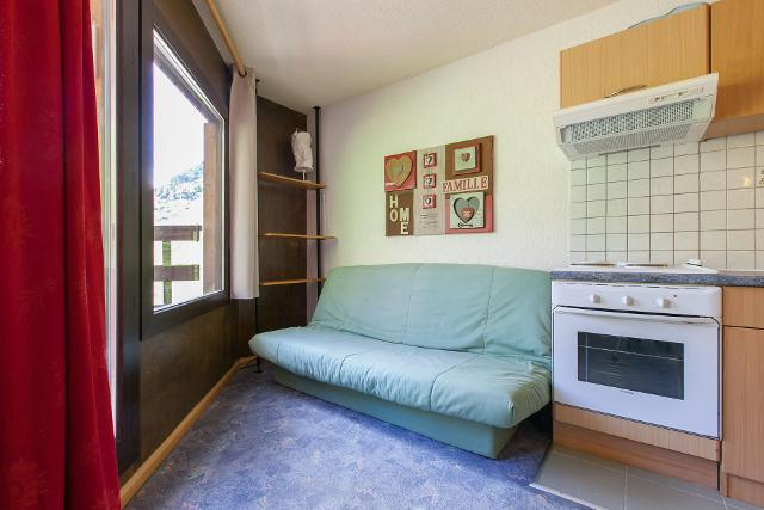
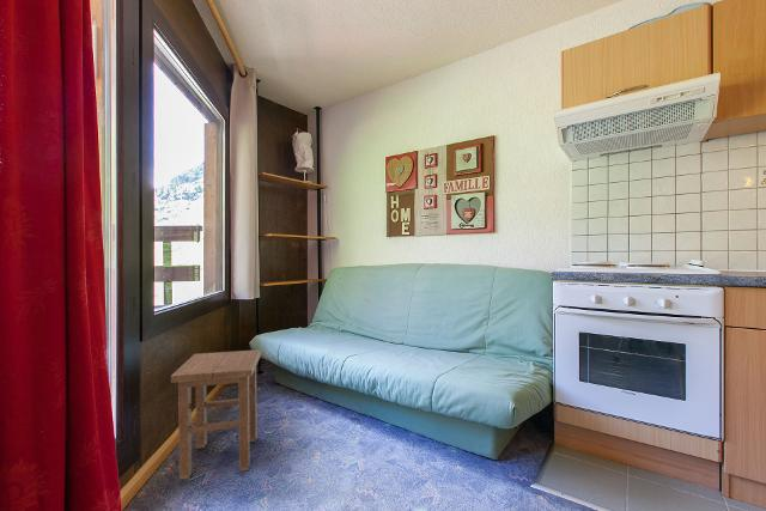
+ stool [170,348,262,480]
